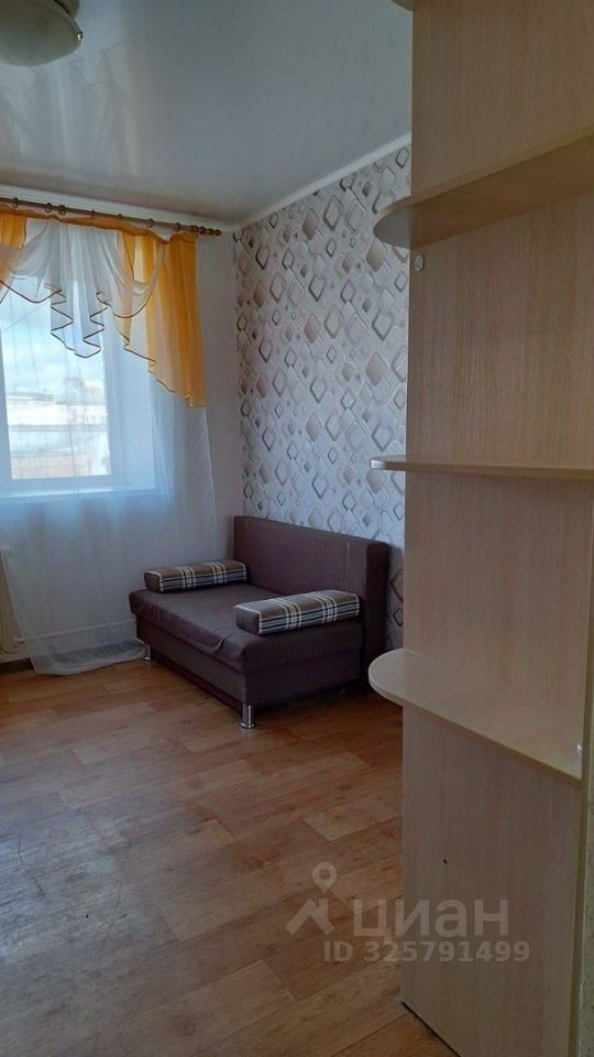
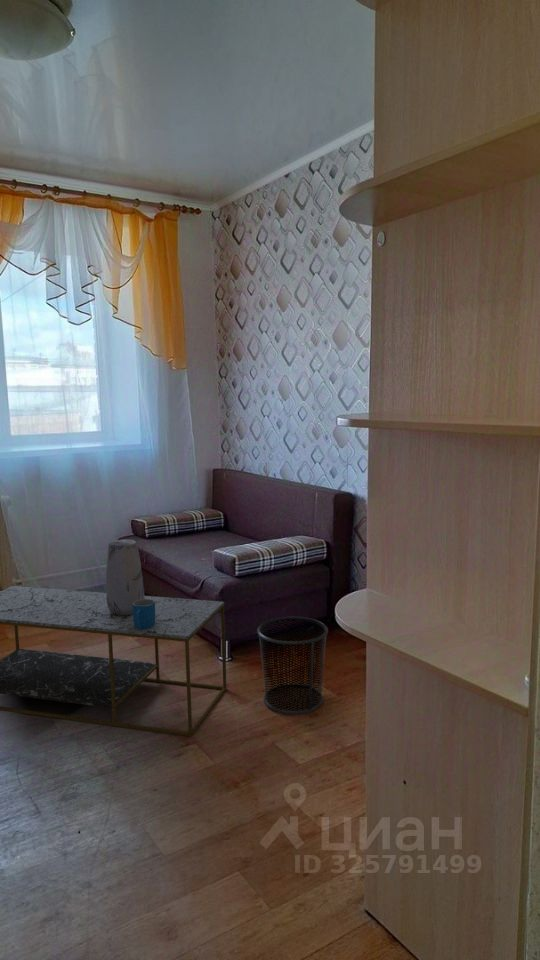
+ vase [105,538,145,615]
+ mug [133,599,155,629]
+ coffee table [0,585,227,738]
+ waste bin [256,616,329,715]
